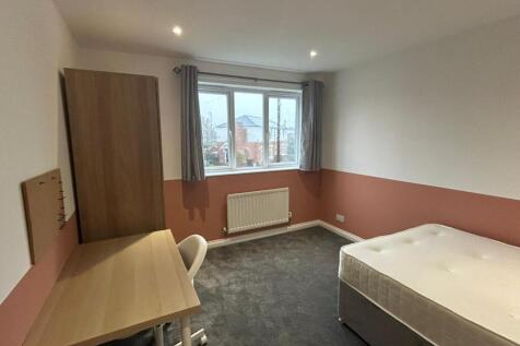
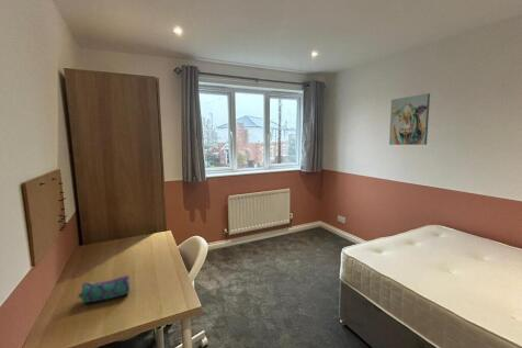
+ pencil case [78,273,132,304]
+ wall art [388,92,431,146]
